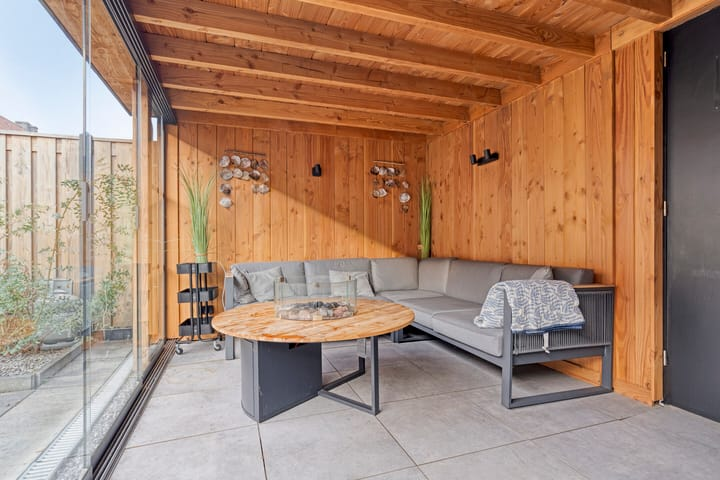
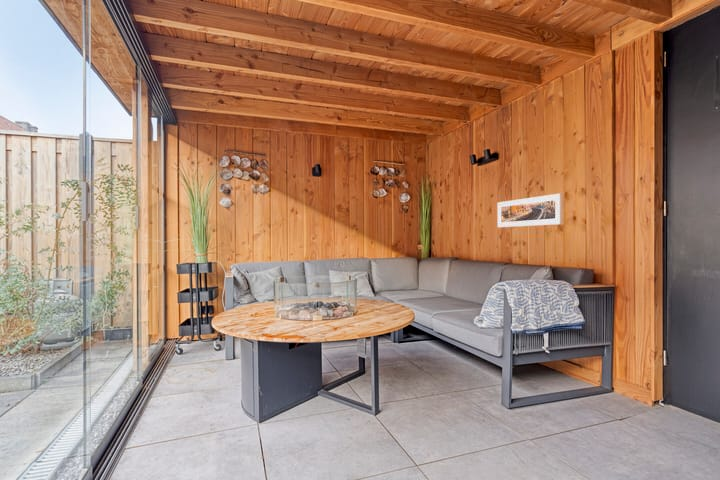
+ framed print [497,193,563,228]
